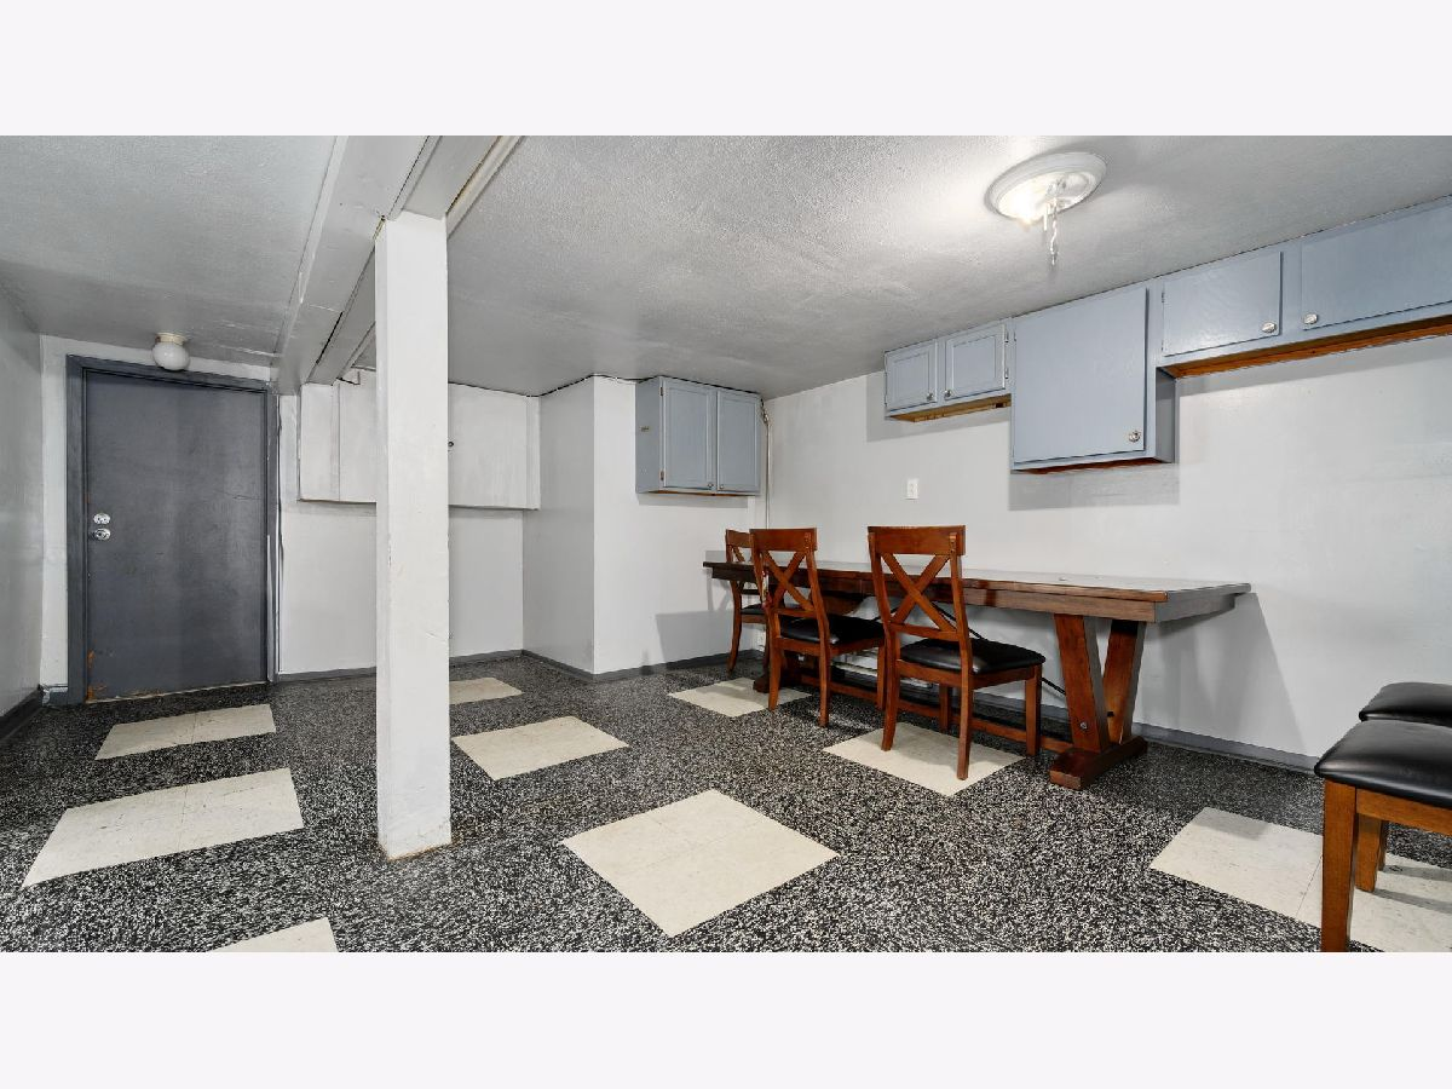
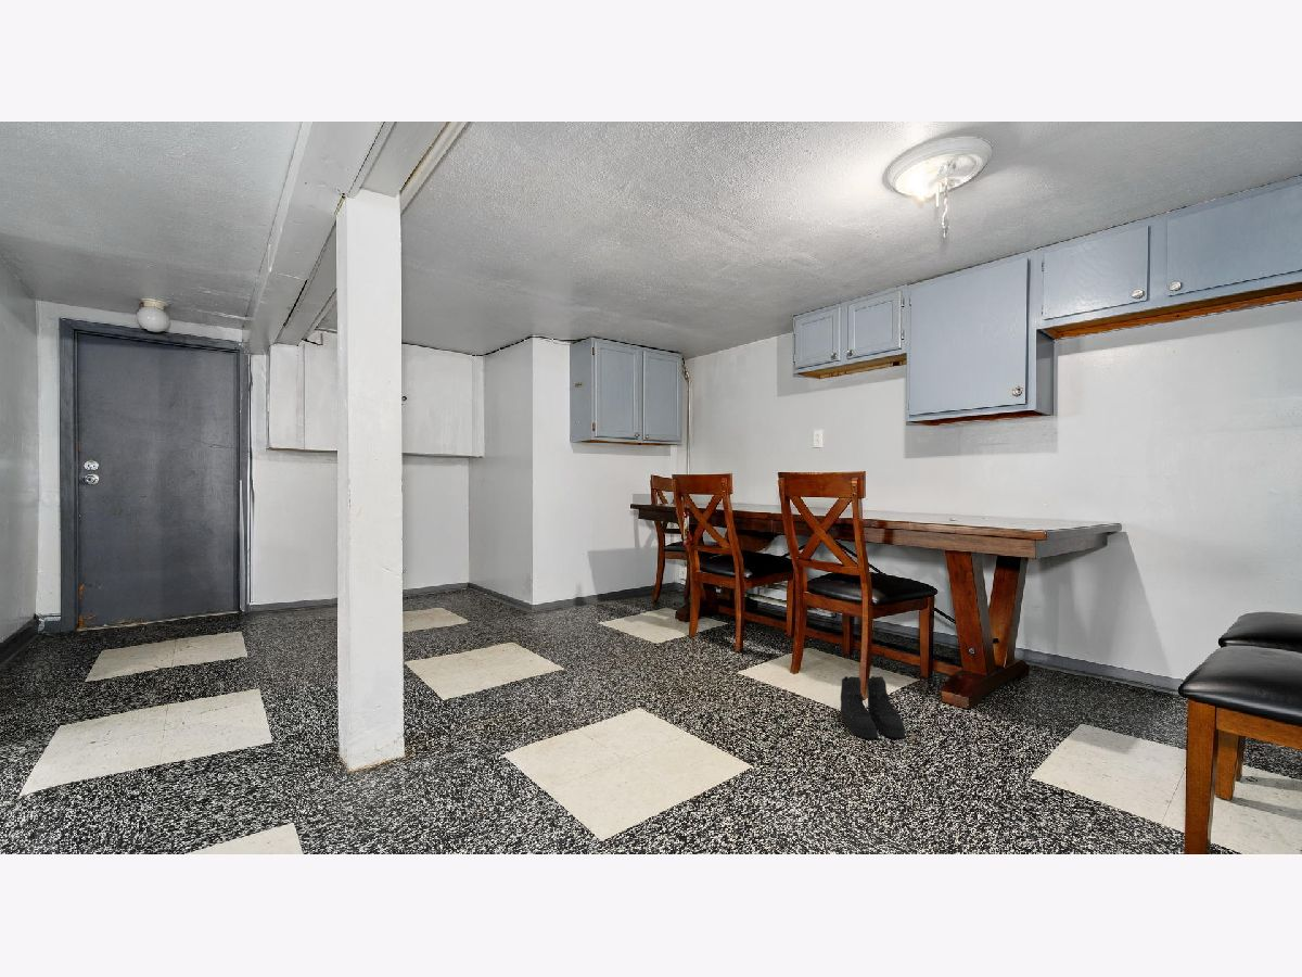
+ boots [840,675,906,739]
